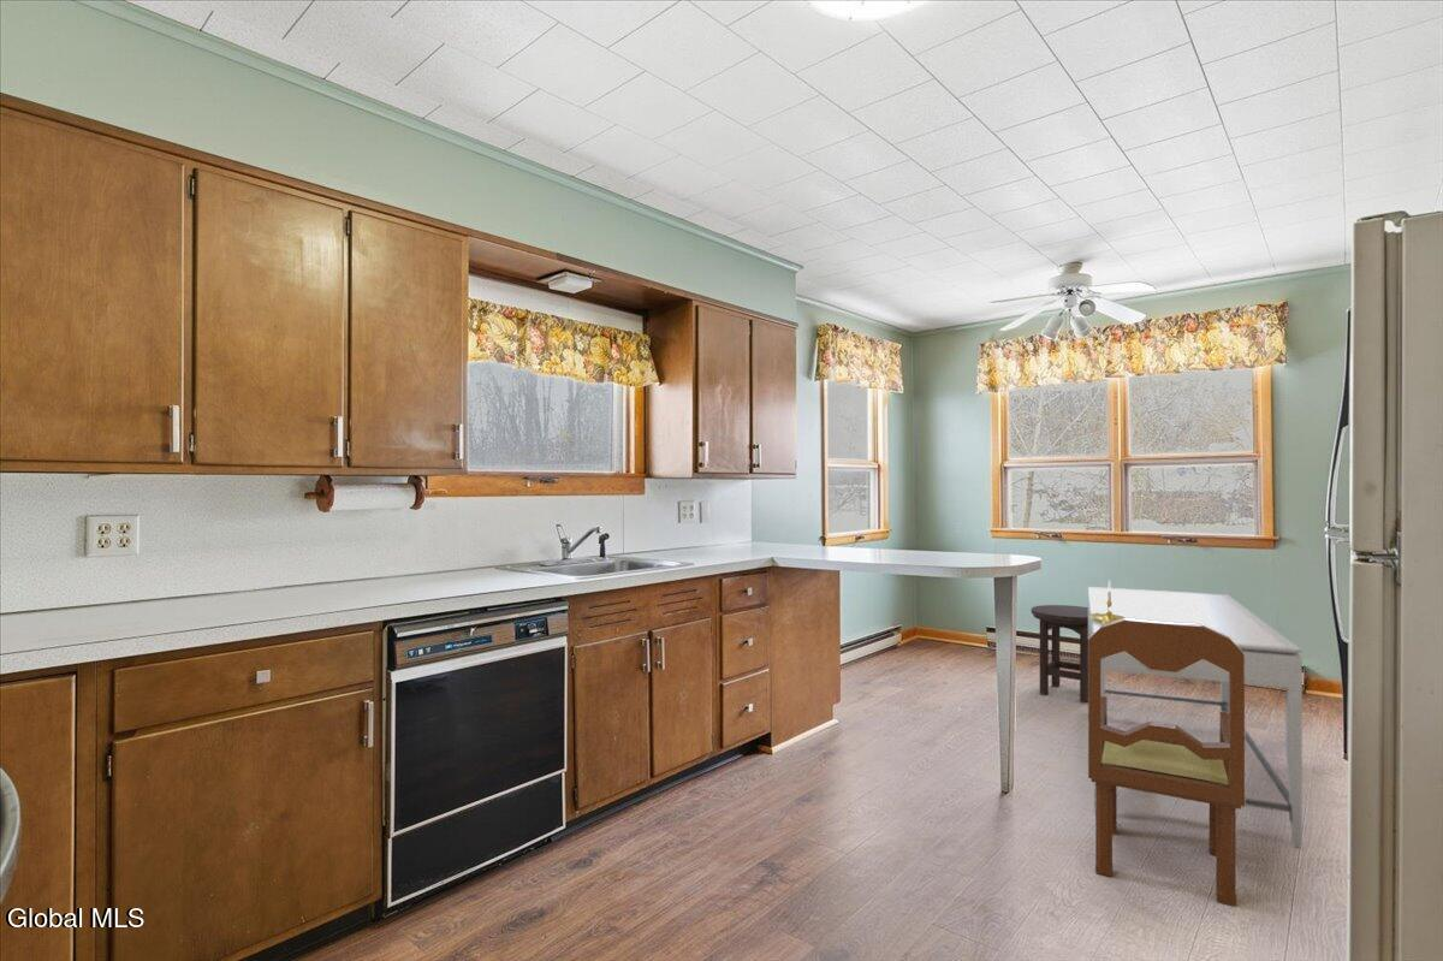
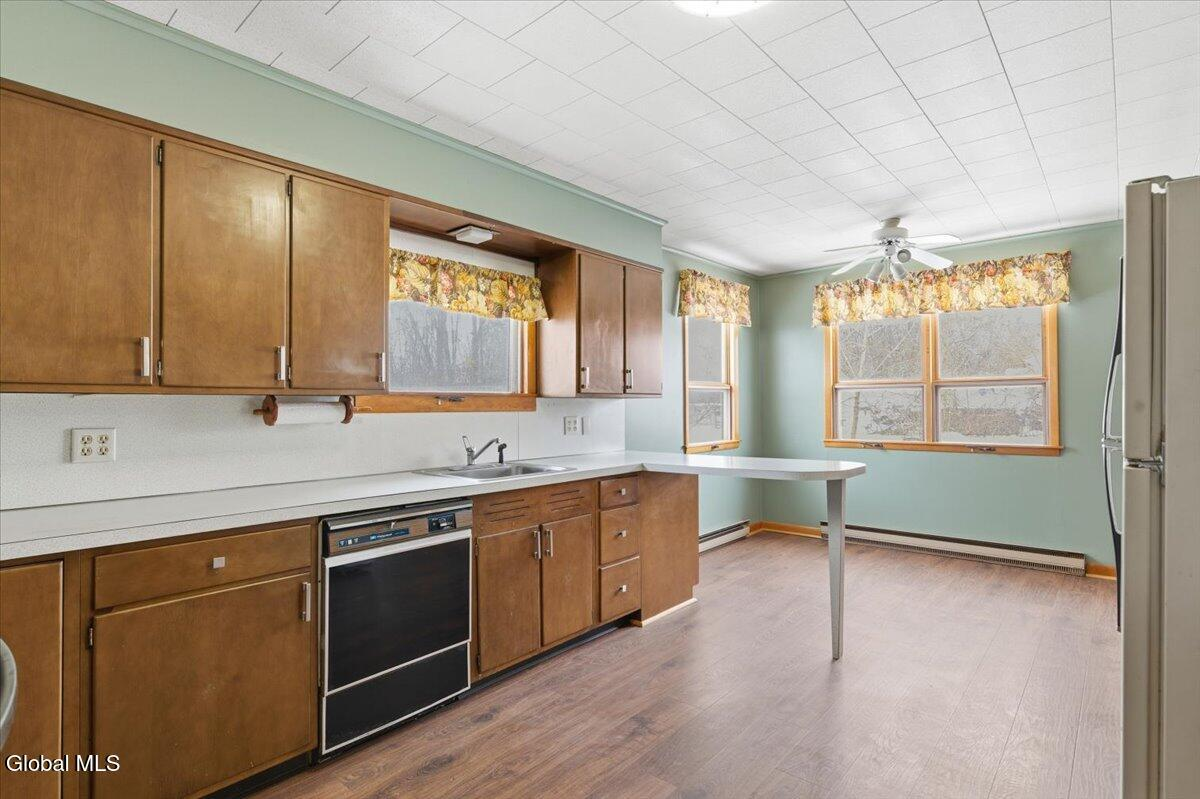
- dining table [1087,586,1304,849]
- dining chair [1087,618,1246,907]
- candle holder [1091,579,1127,623]
- stool [1031,604,1088,704]
